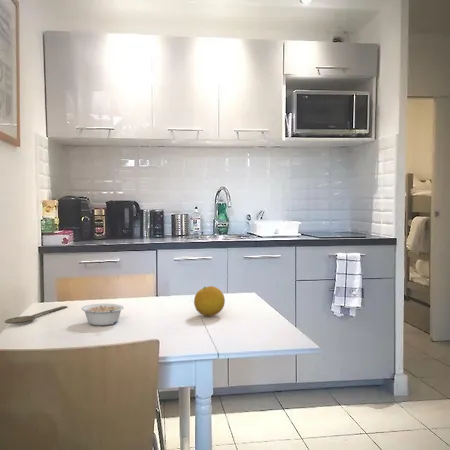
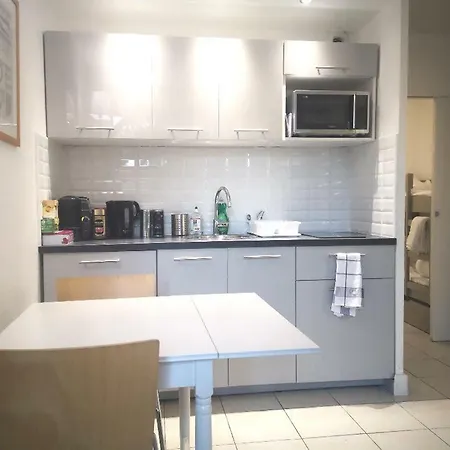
- legume [80,303,125,326]
- wooden spoon [4,305,69,325]
- fruit [193,285,226,317]
